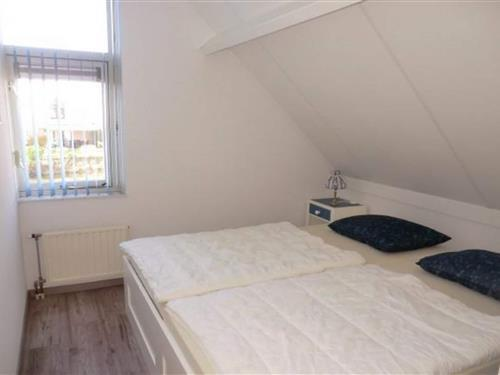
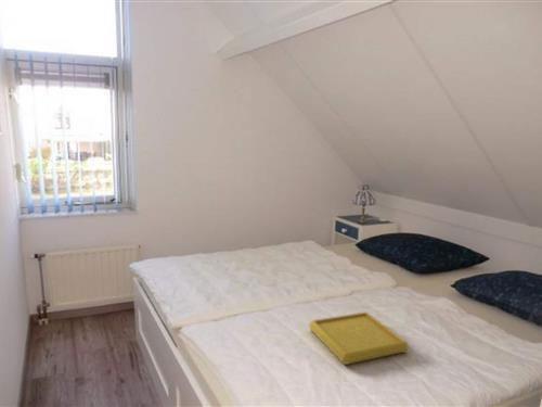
+ serving tray [308,310,410,366]
